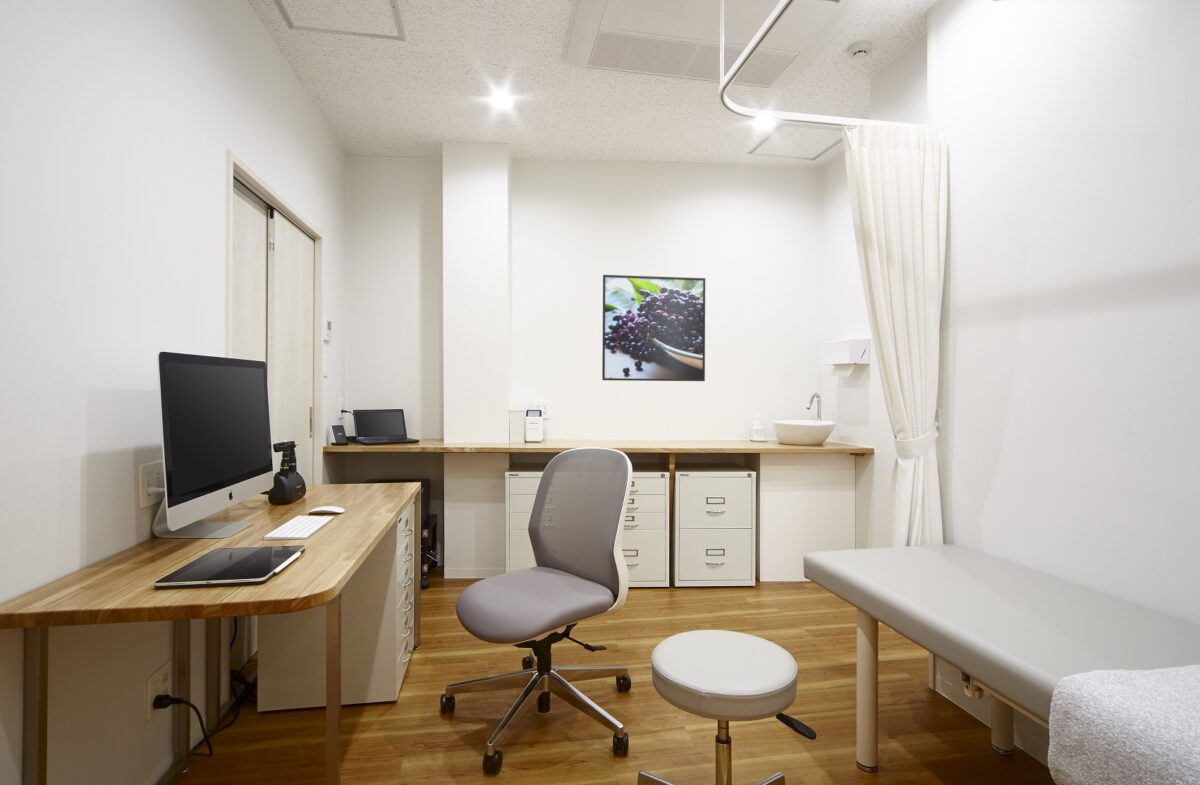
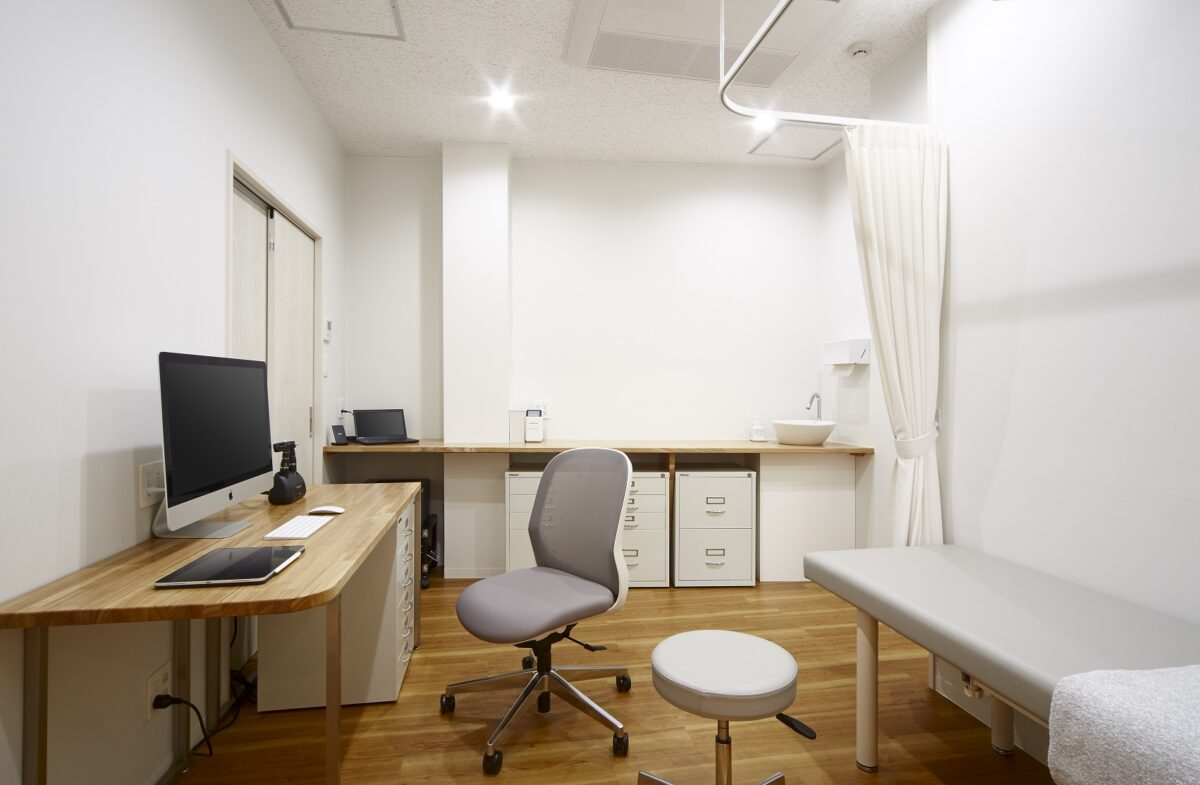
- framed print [601,274,706,382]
